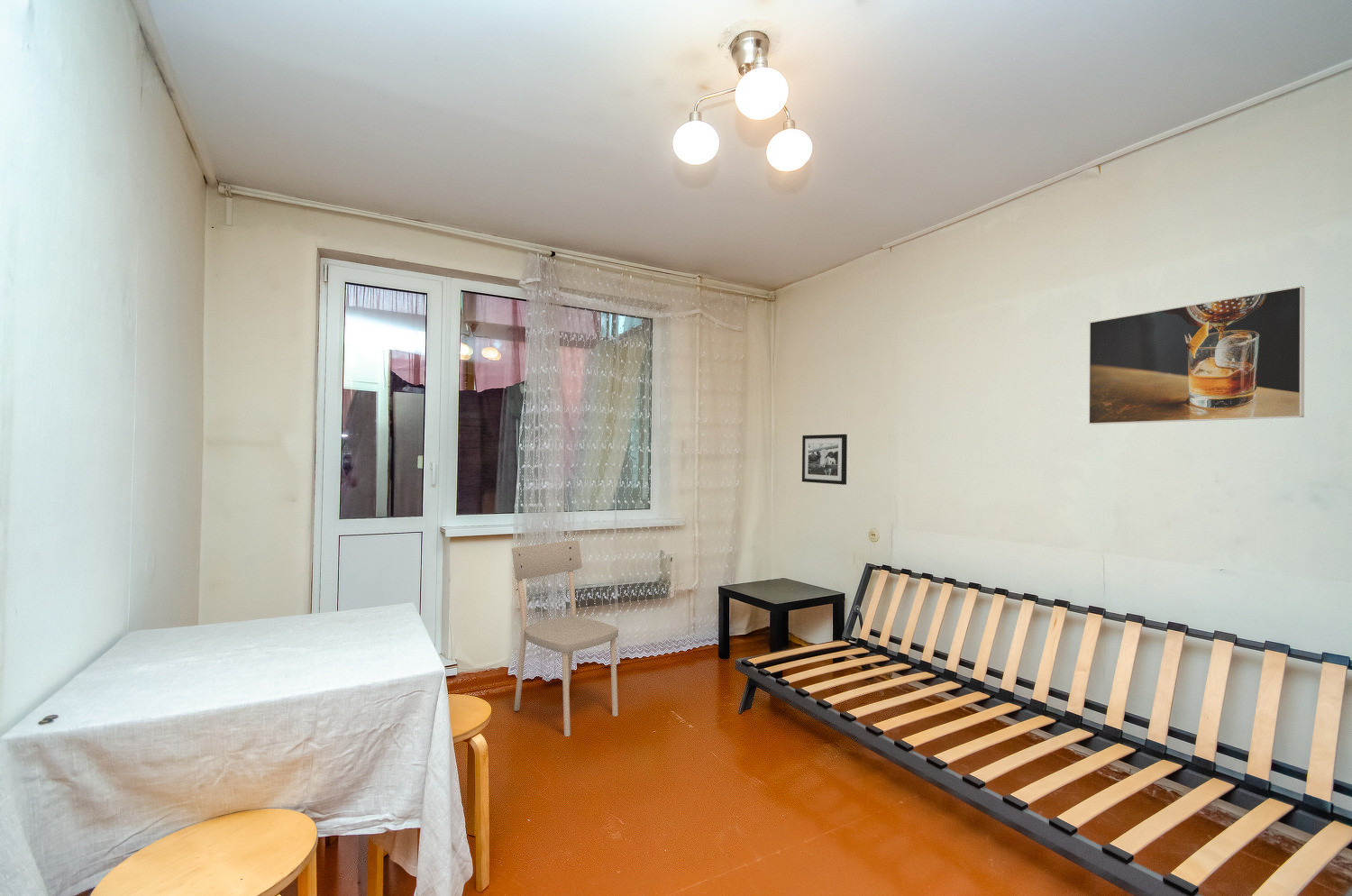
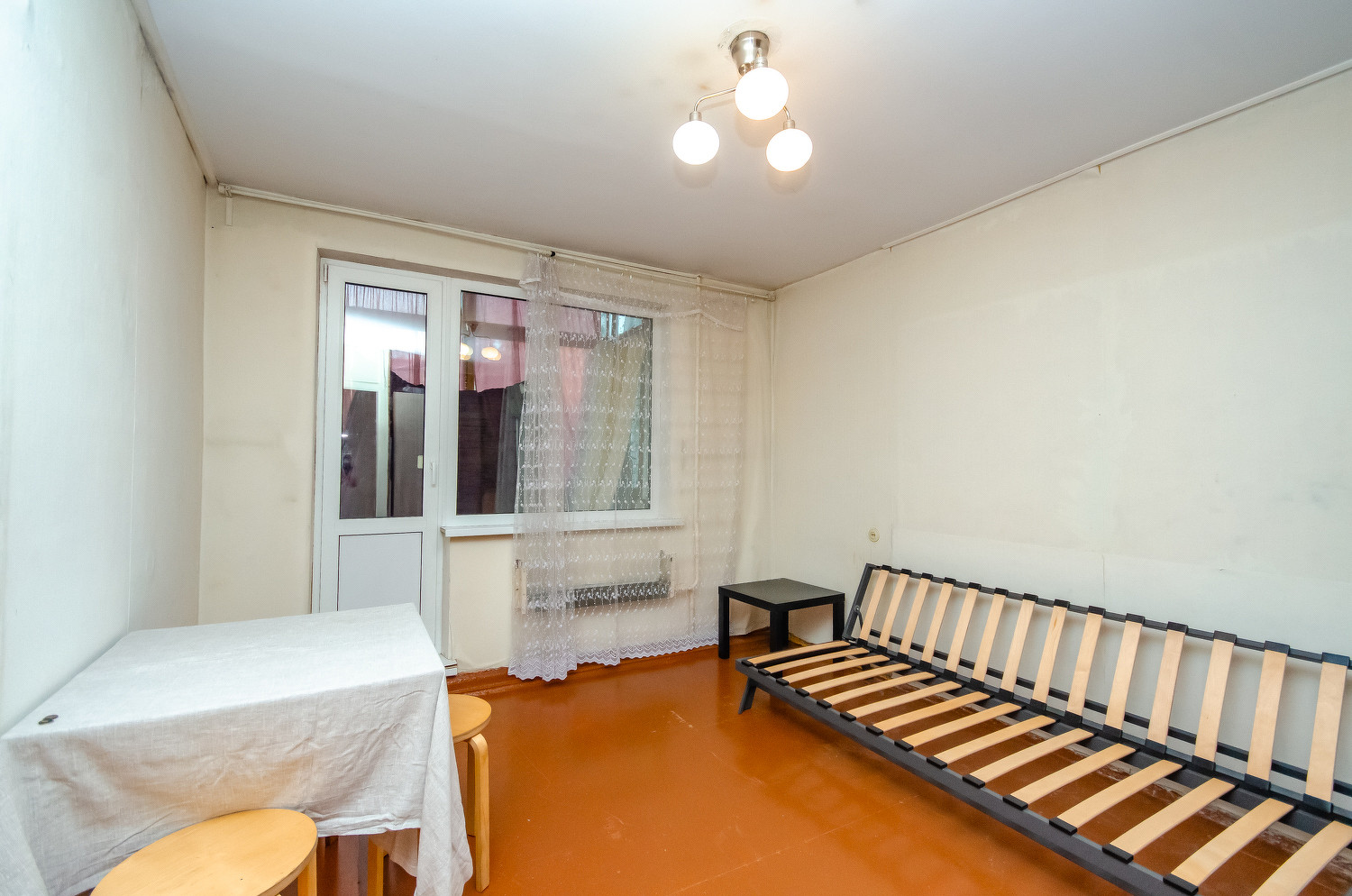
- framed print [1088,285,1305,425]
- dining chair [511,539,619,737]
- picture frame [801,434,848,486]
